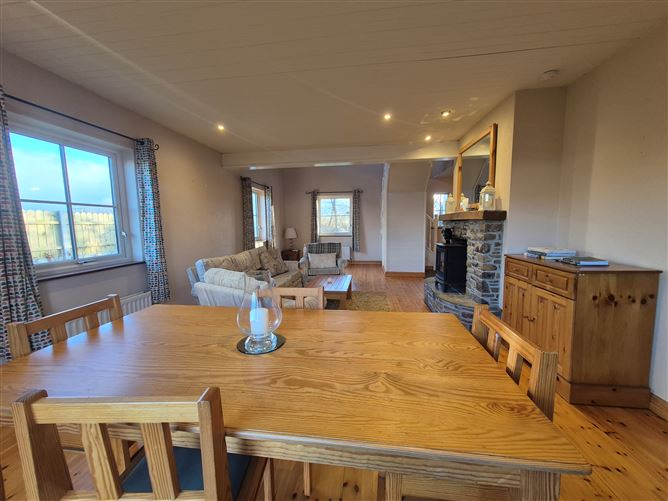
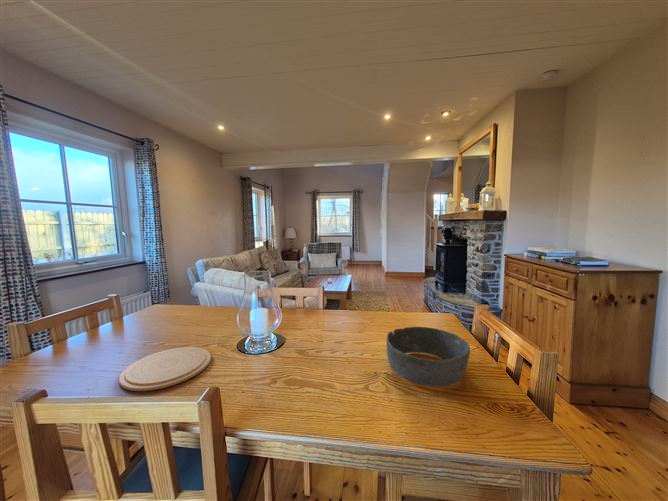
+ plate [118,346,212,392]
+ bowl [385,326,471,388]
